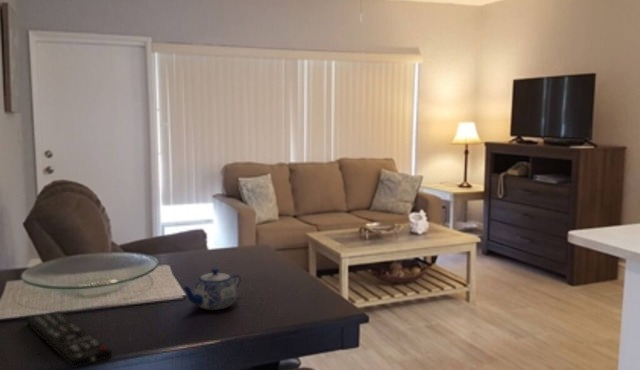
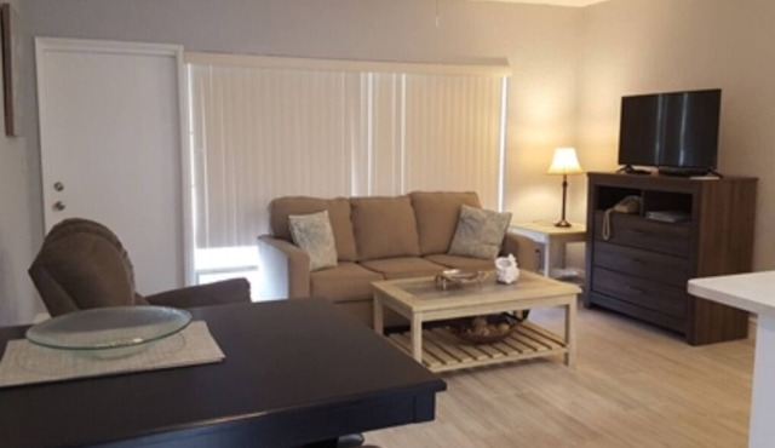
- teapot [180,267,242,311]
- remote control [26,310,113,369]
